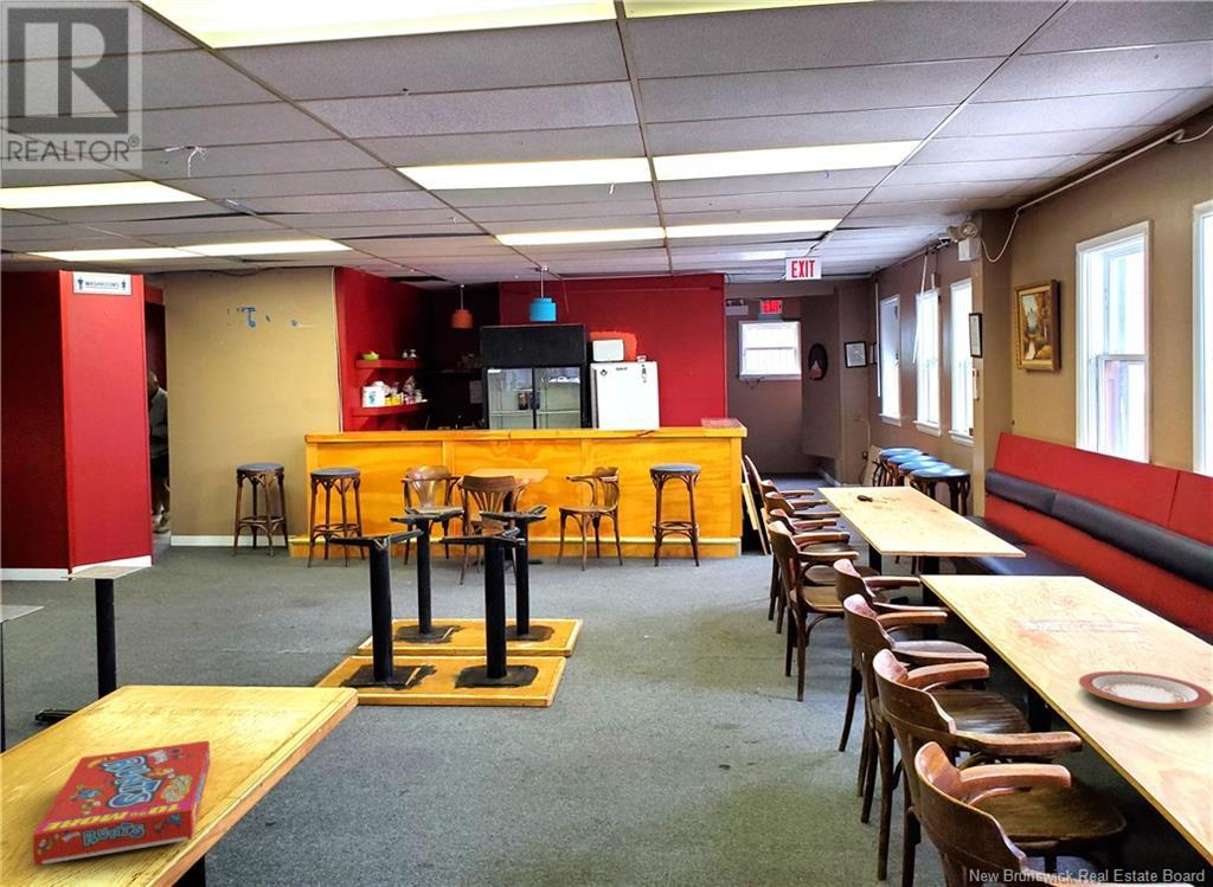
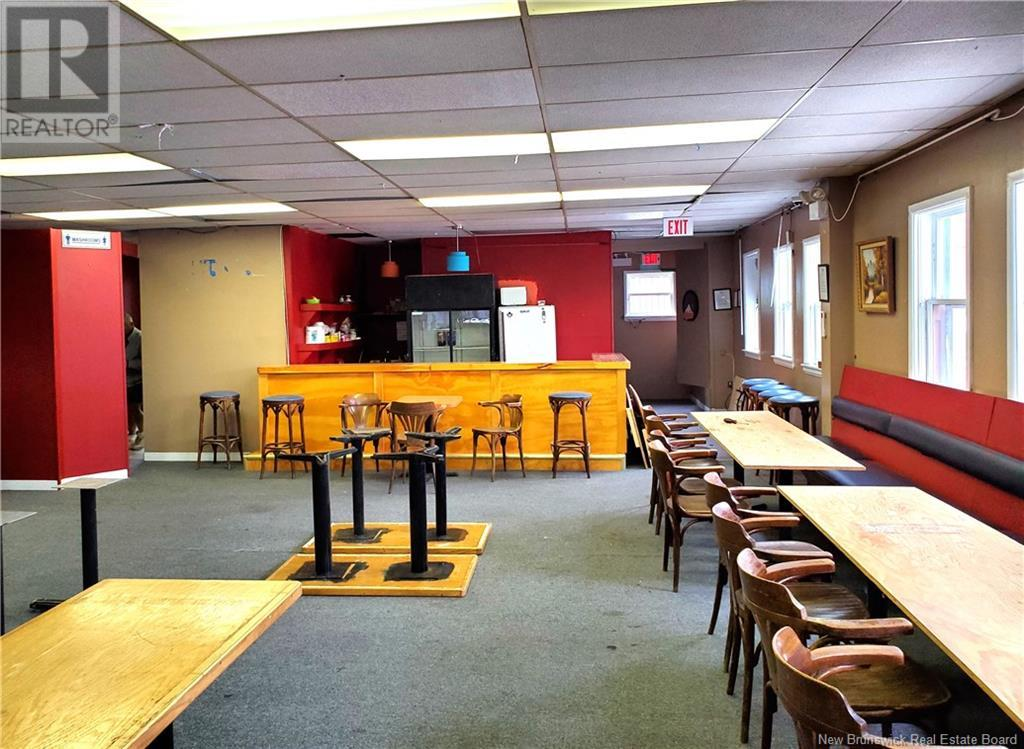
- snack box [32,739,211,867]
- plate [1077,670,1213,711]
